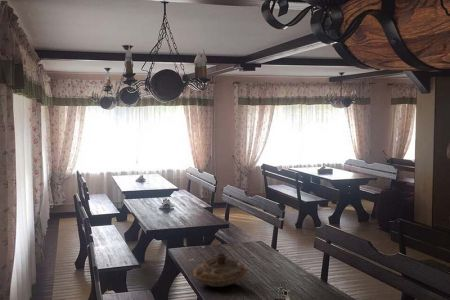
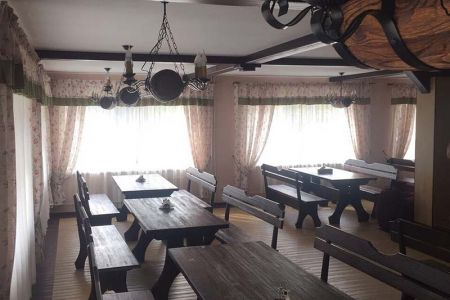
- decorative bowl [191,251,249,288]
